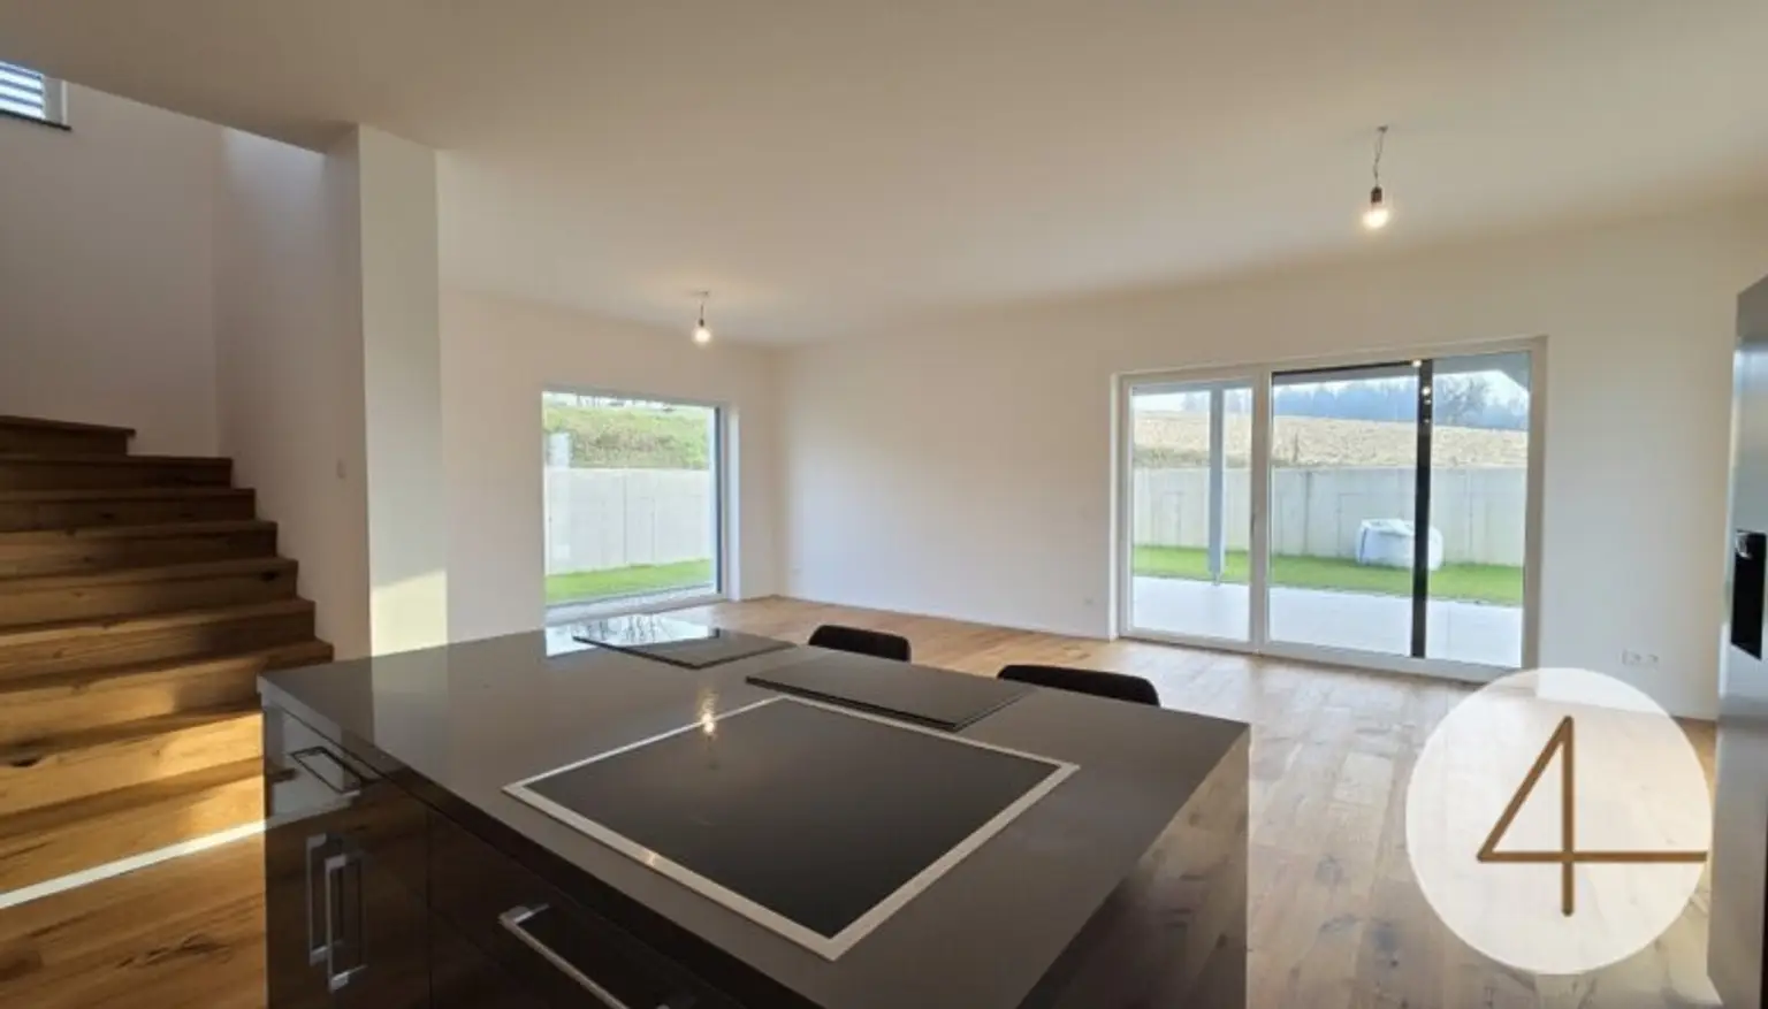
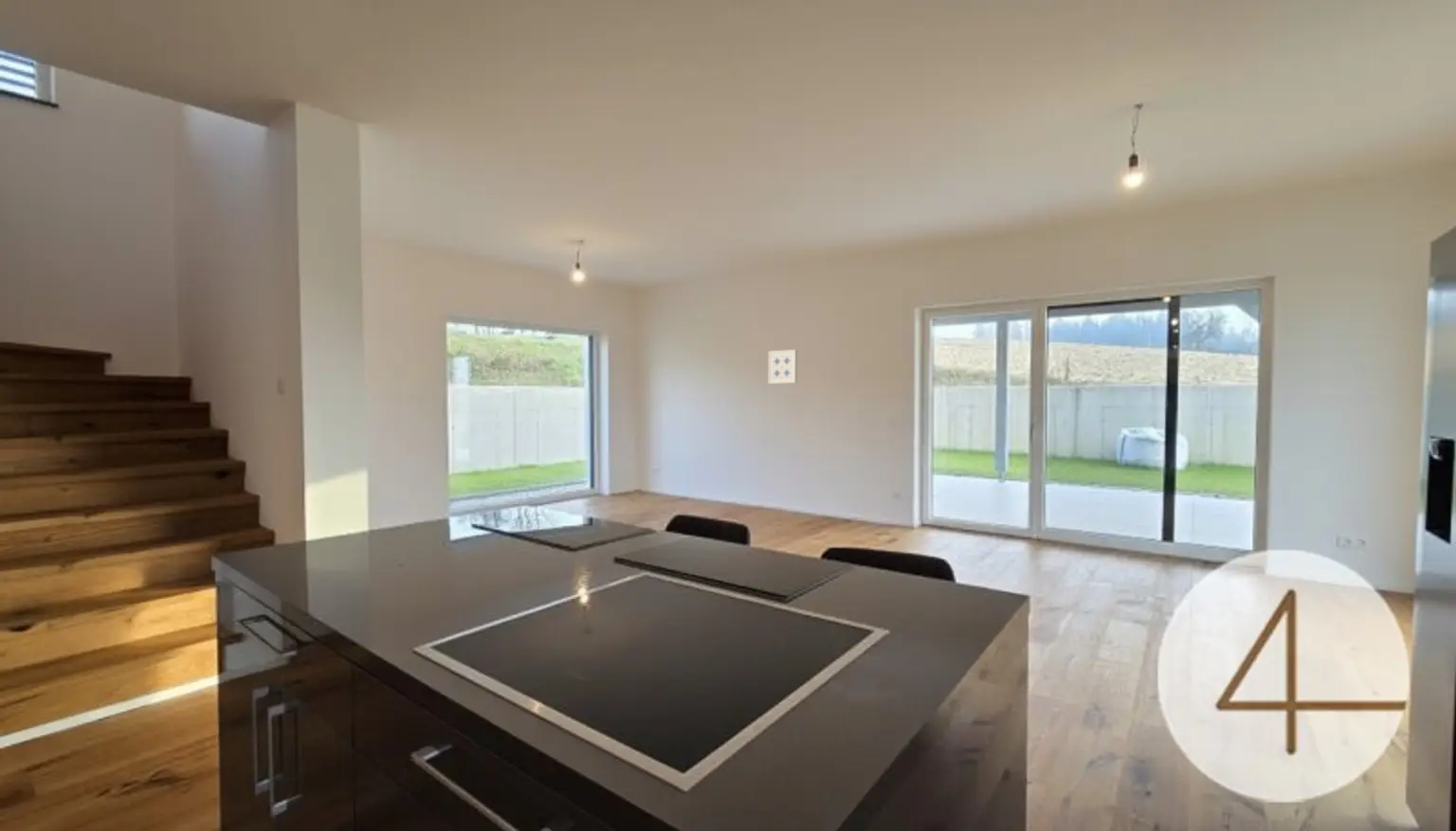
+ wall art [768,349,798,385]
